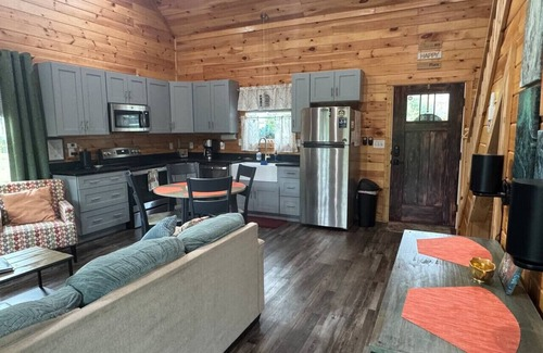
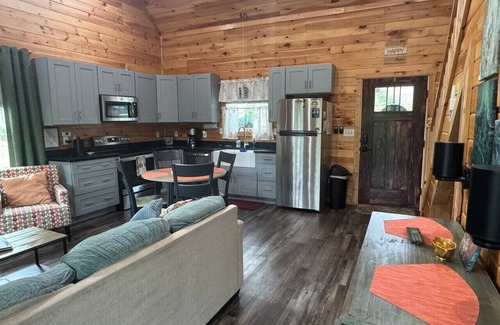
+ remote control [405,226,426,246]
